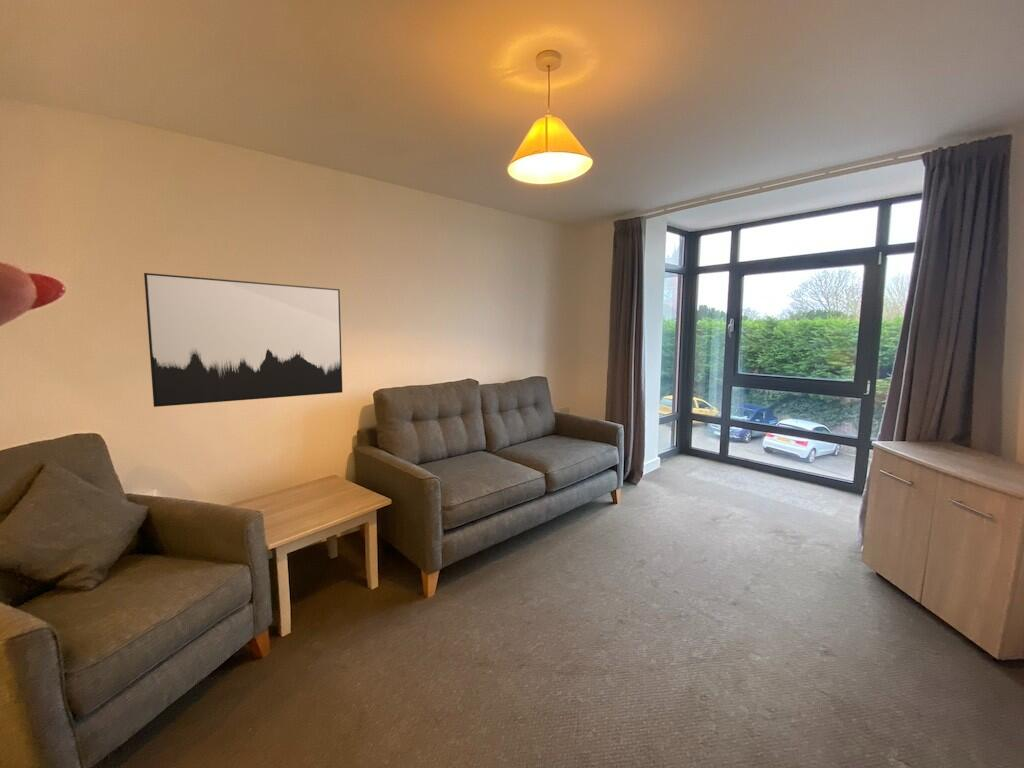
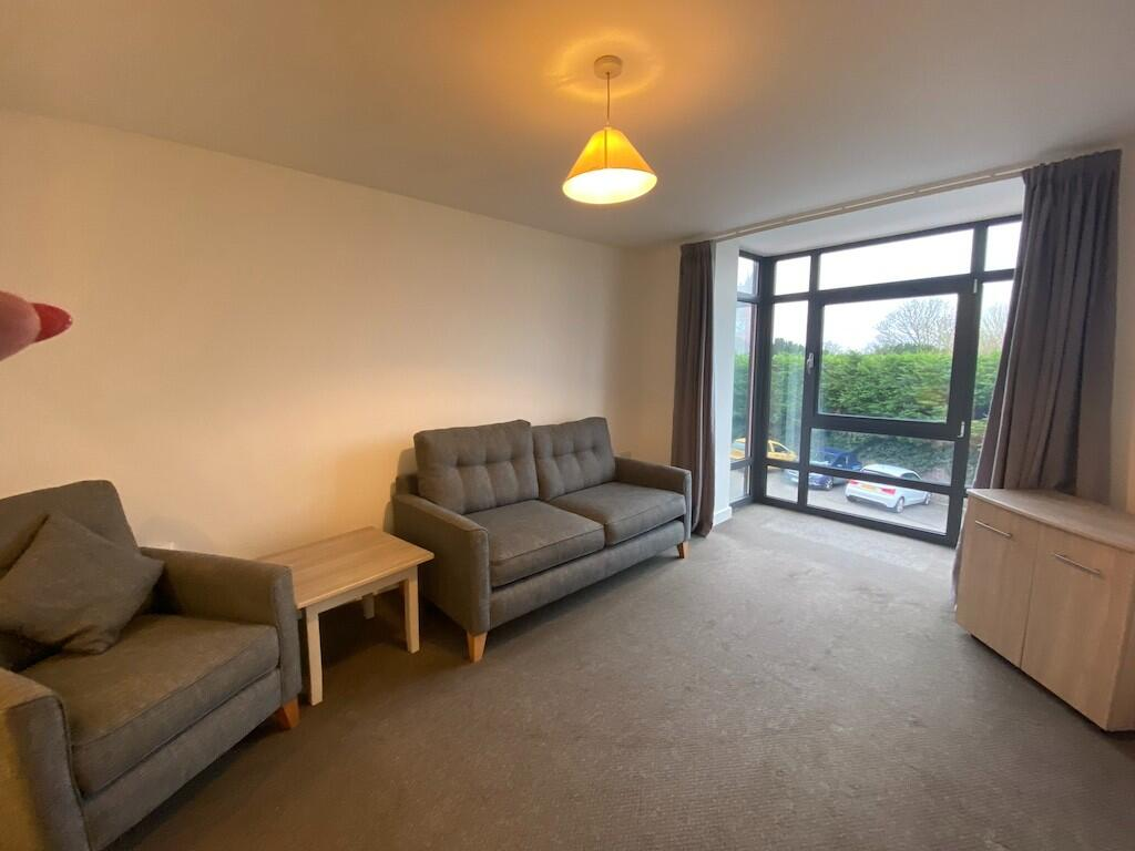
- wall art [143,272,343,408]
